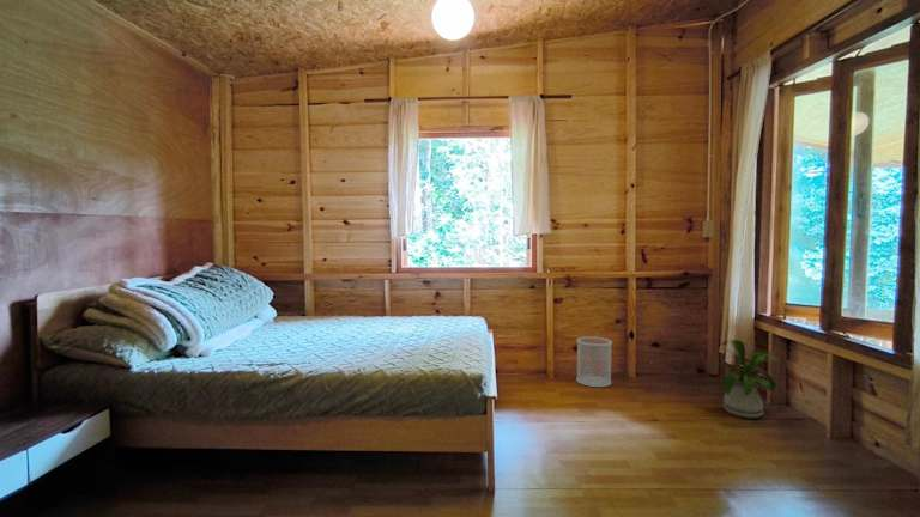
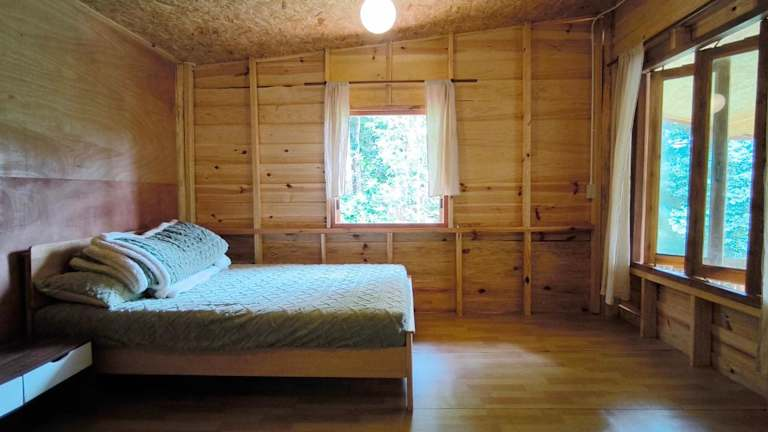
- house plant [713,339,780,419]
- wastebasket [575,335,613,388]
